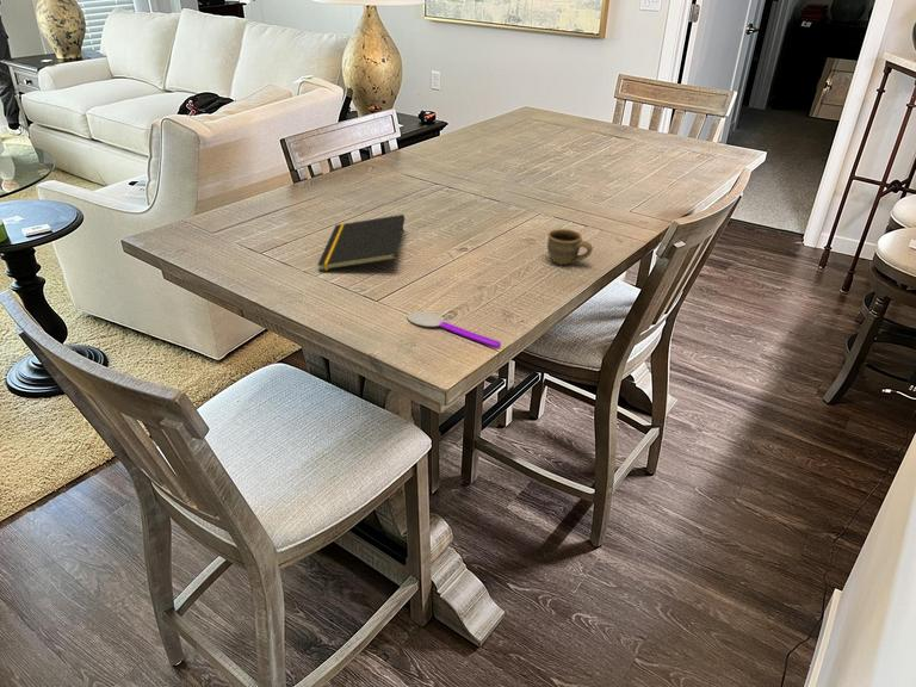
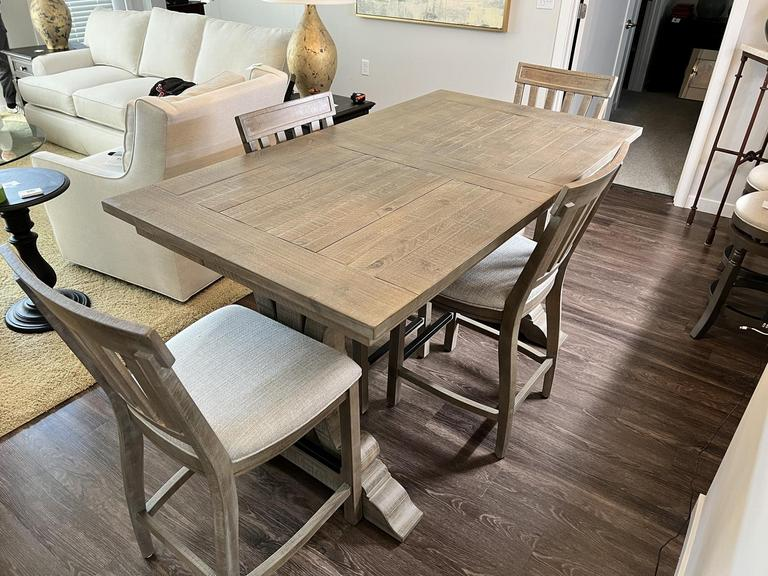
- notepad [316,213,406,272]
- spoon [406,310,502,348]
- cup [546,228,594,266]
